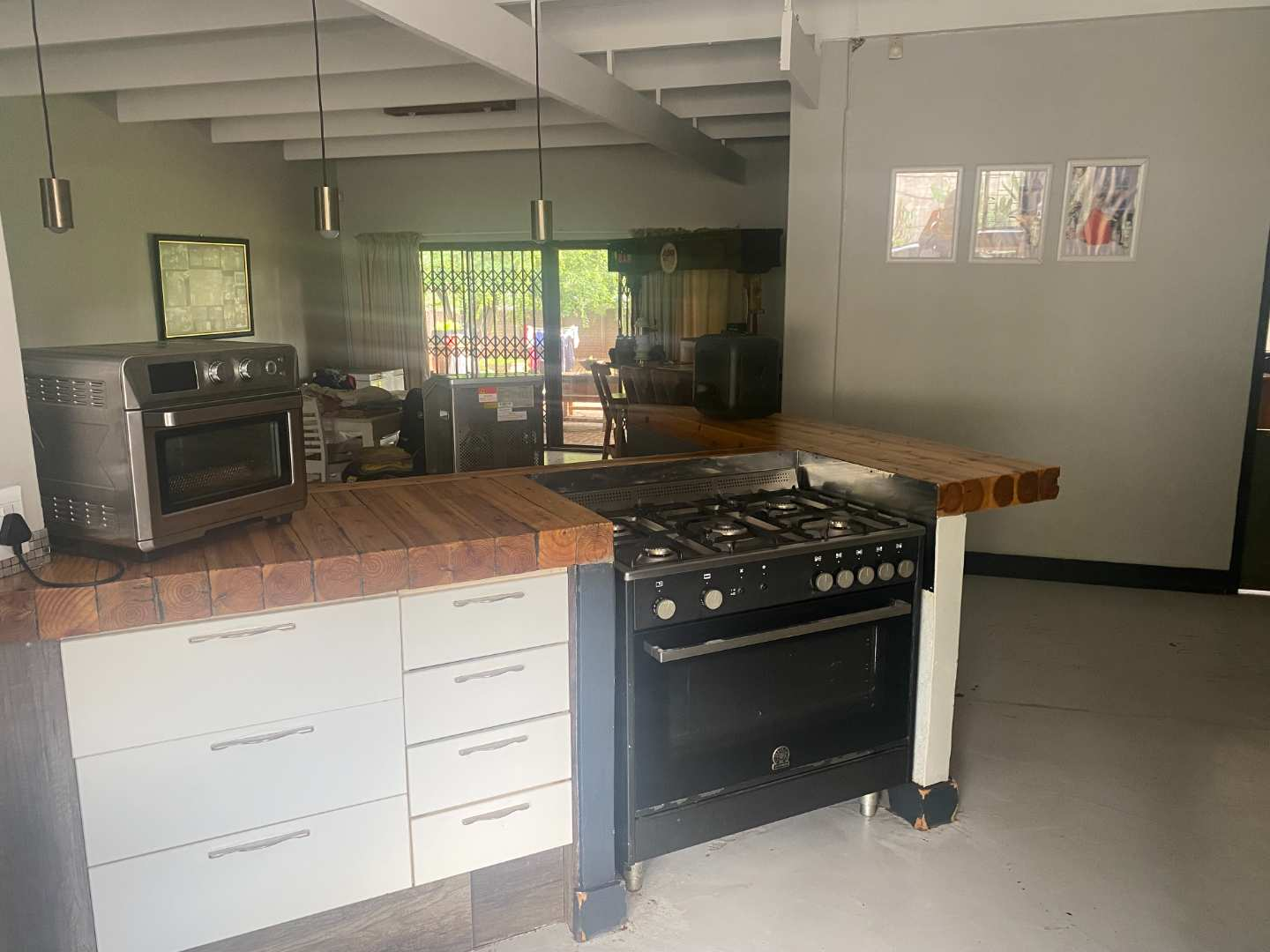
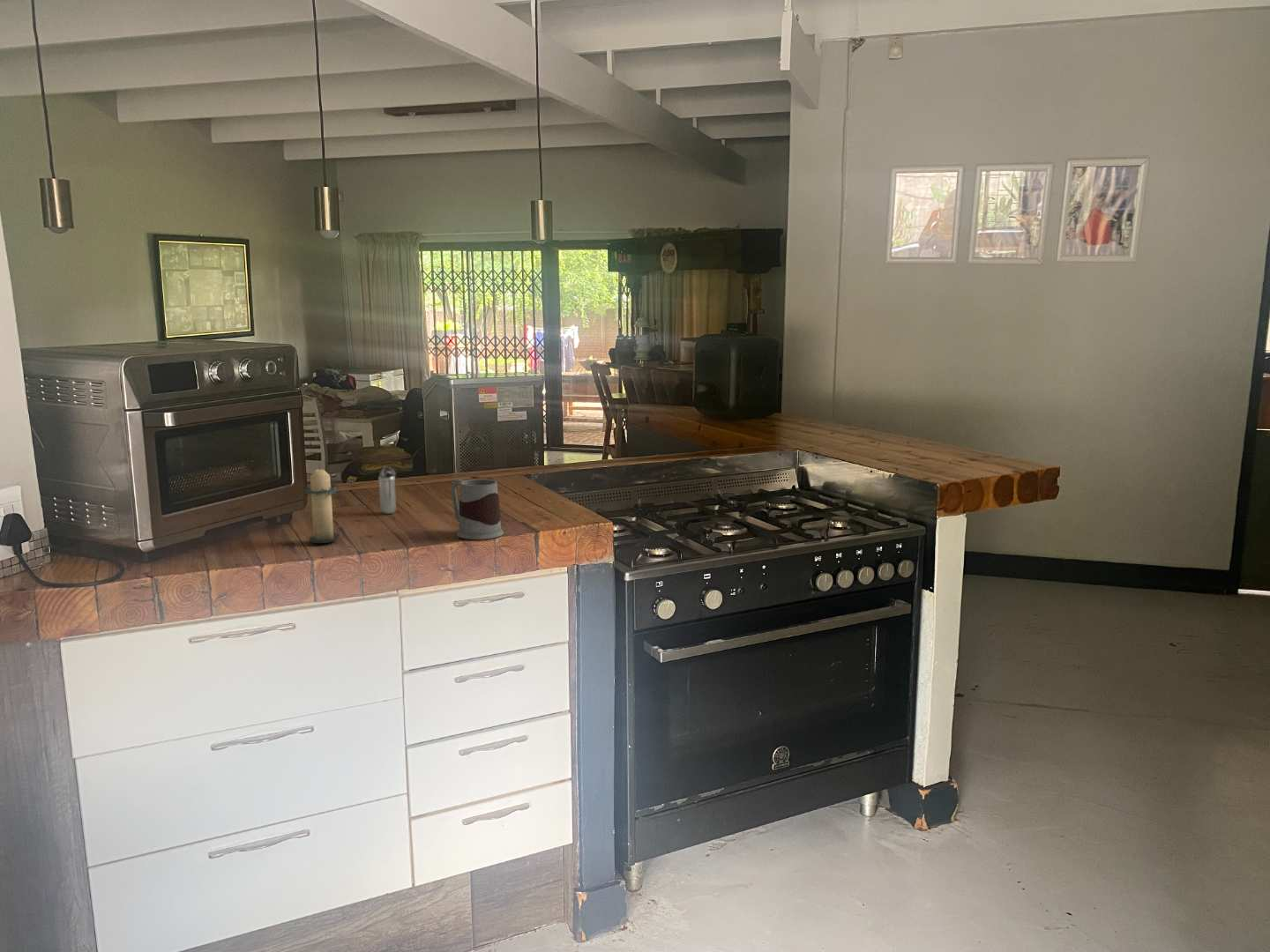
+ mug [451,479,504,540]
+ candle [303,463,340,544]
+ shaker [377,465,397,515]
